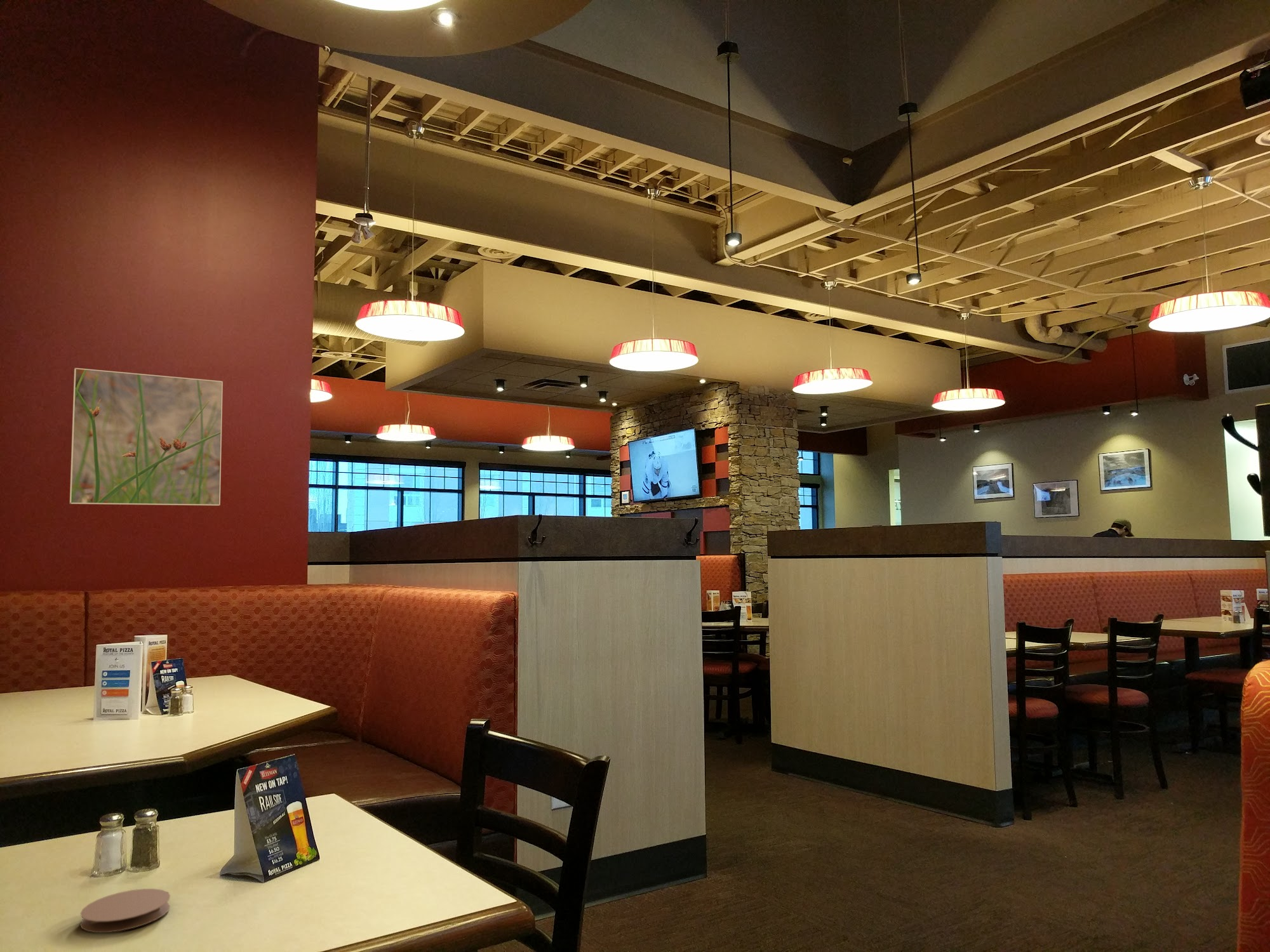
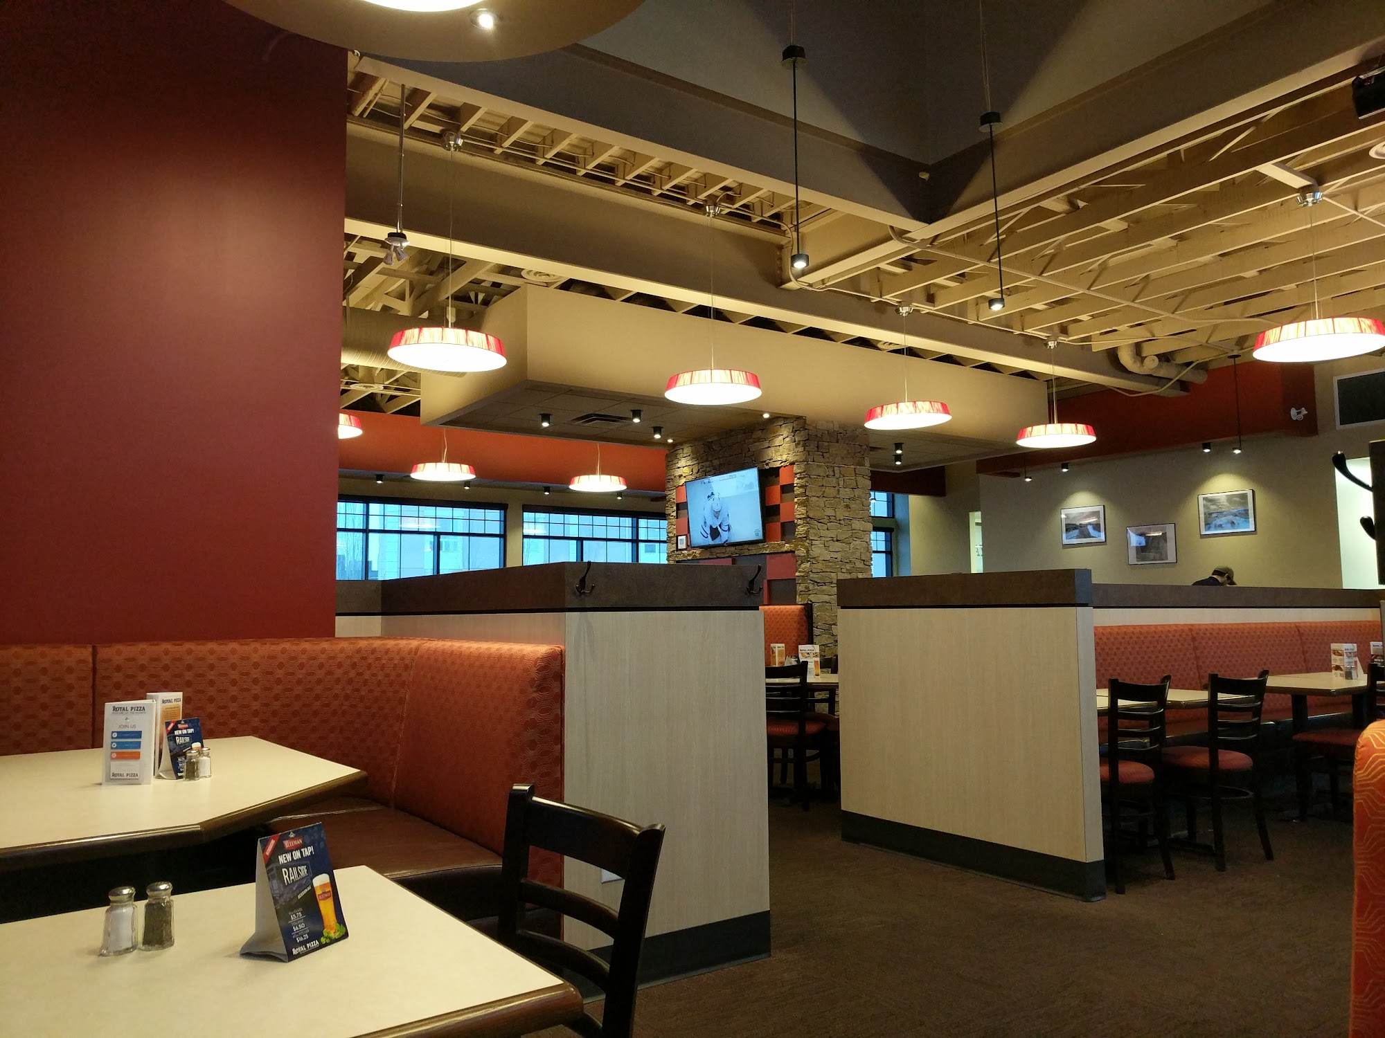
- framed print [69,367,224,506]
- coaster [79,888,171,933]
